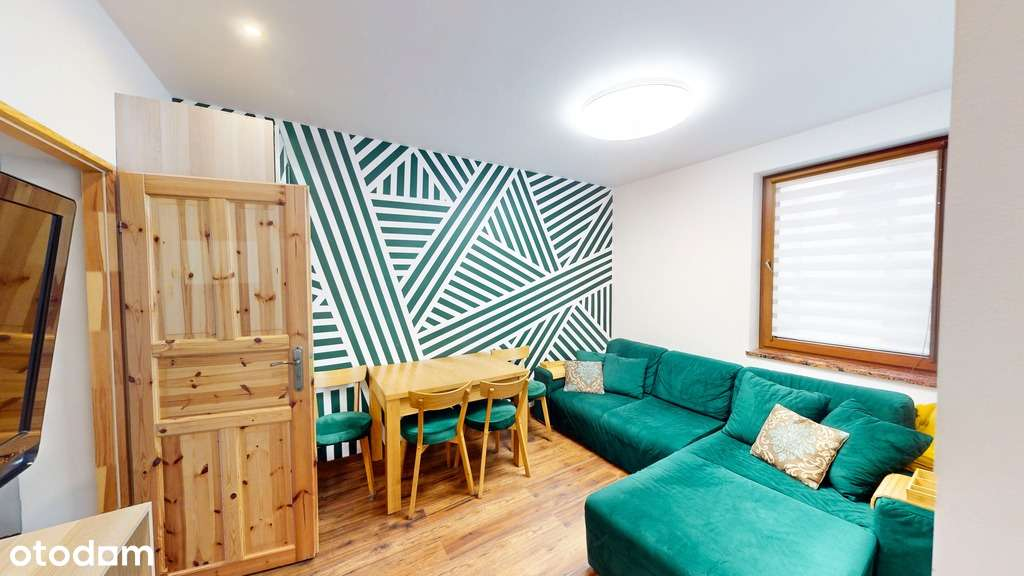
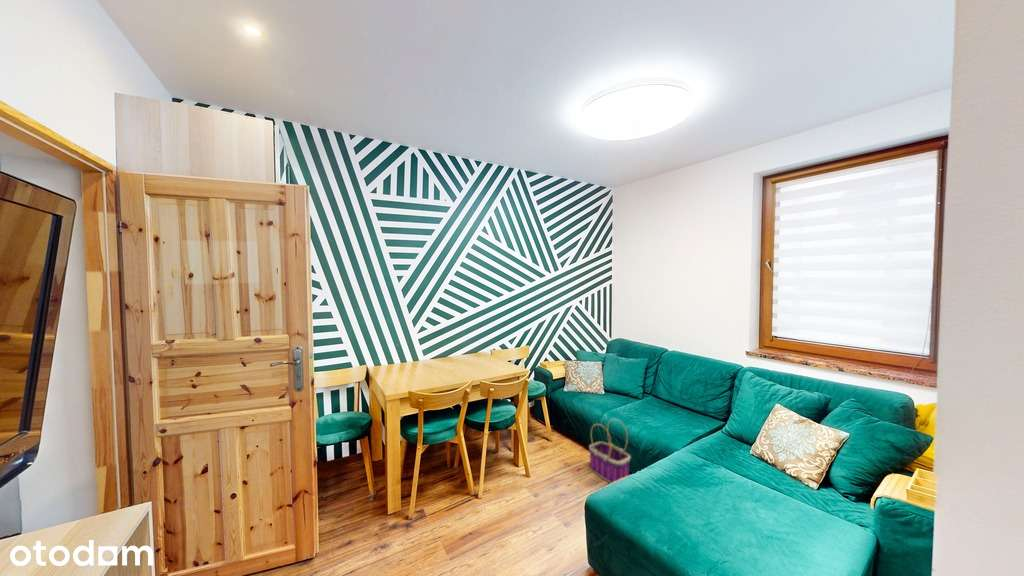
+ basket [588,418,632,484]
